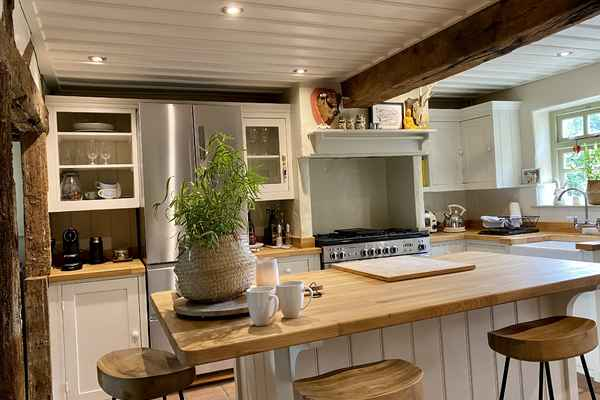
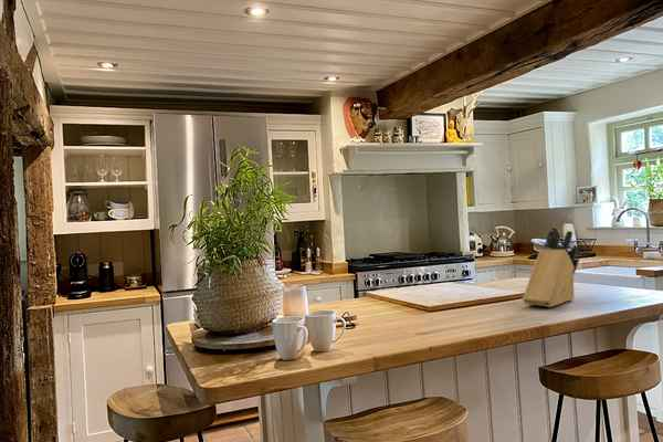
+ knife block [522,225,580,308]
